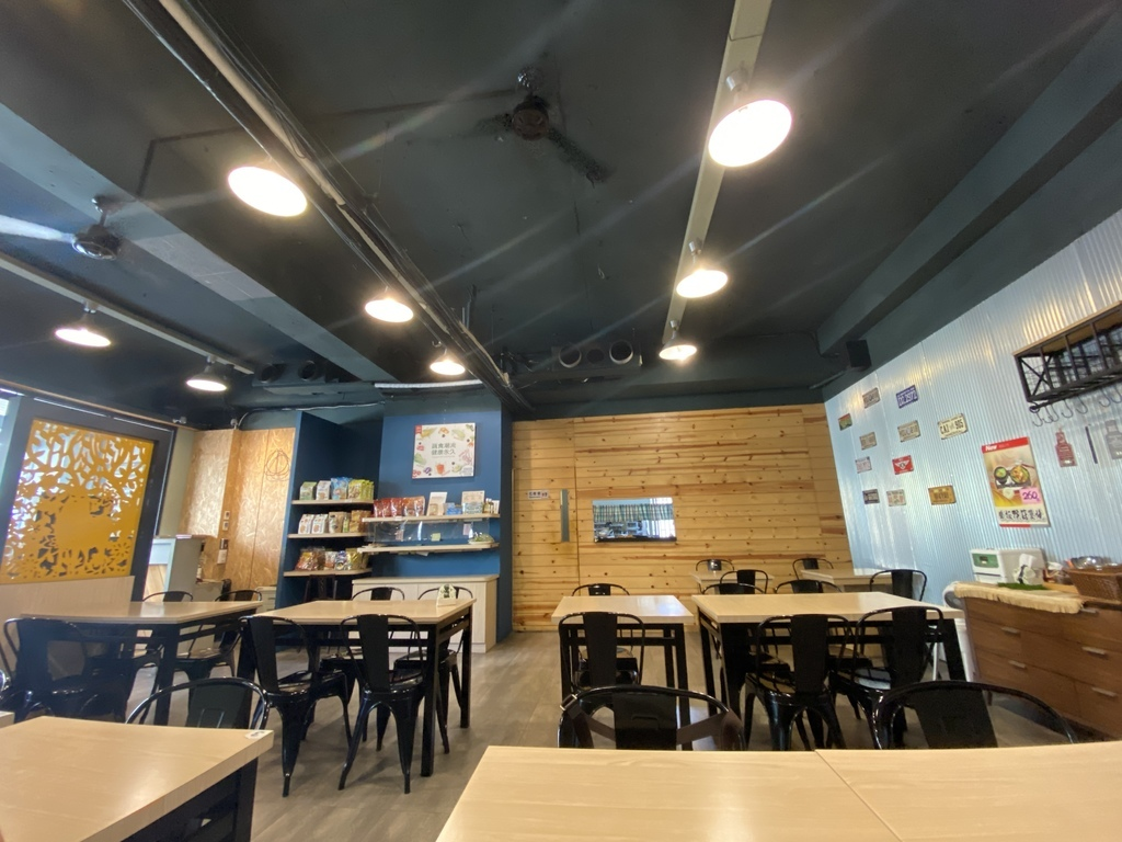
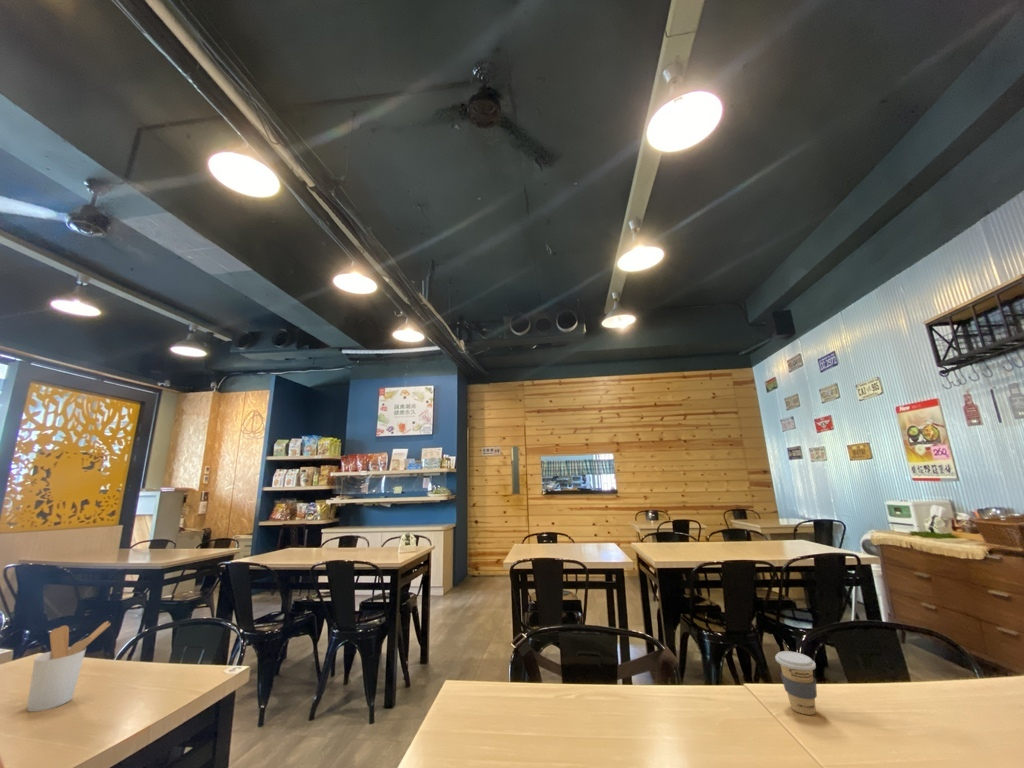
+ coffee cup [774,650,818,716]
+ utensil holder [26,620,112,713]
